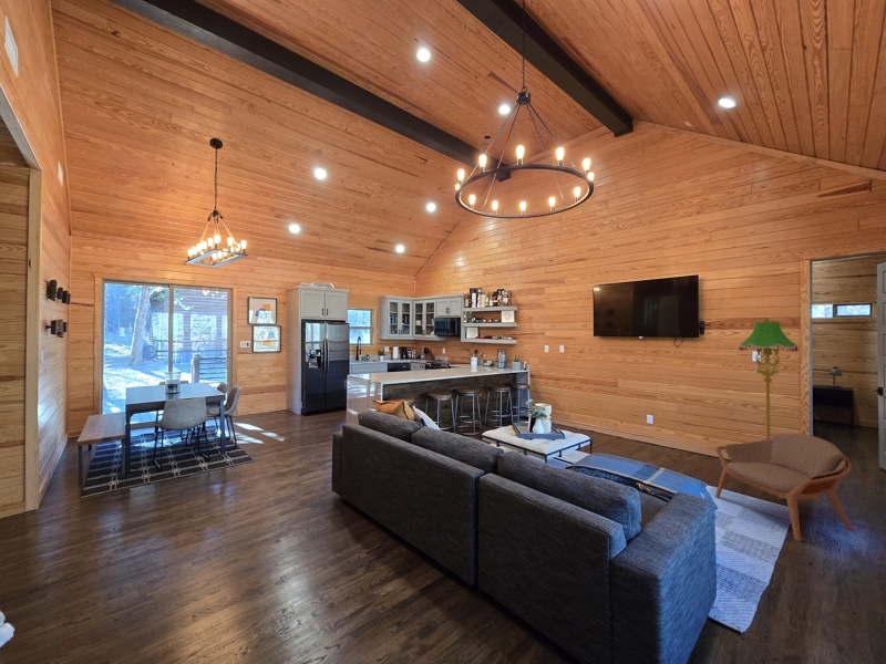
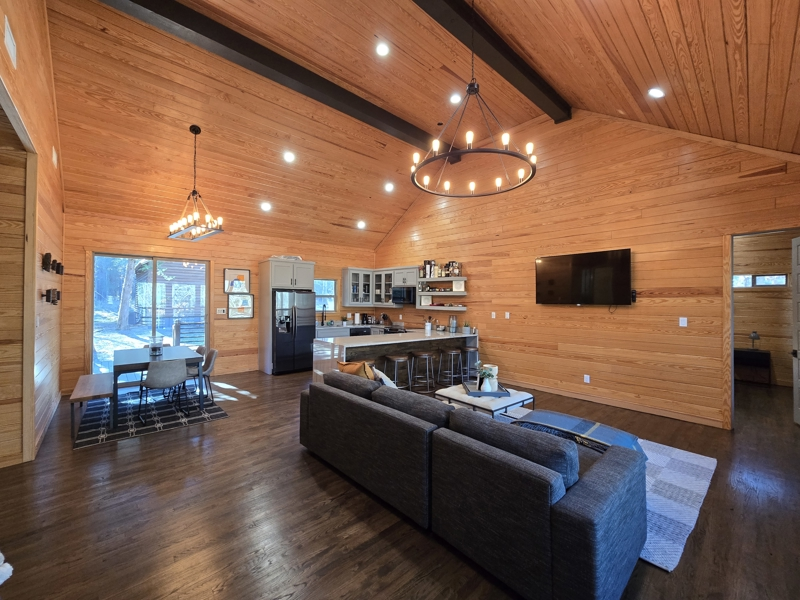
- armchair [714,433,855,542]
- floor lamp [738,318,800,440]
